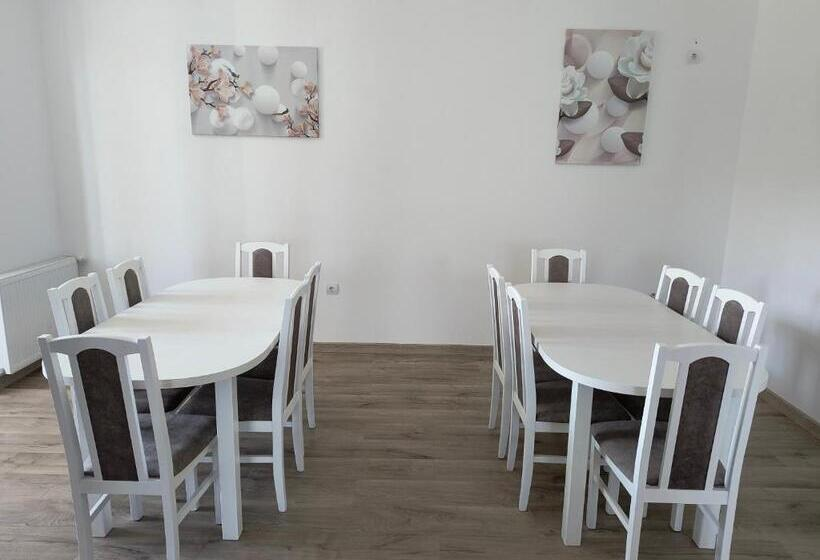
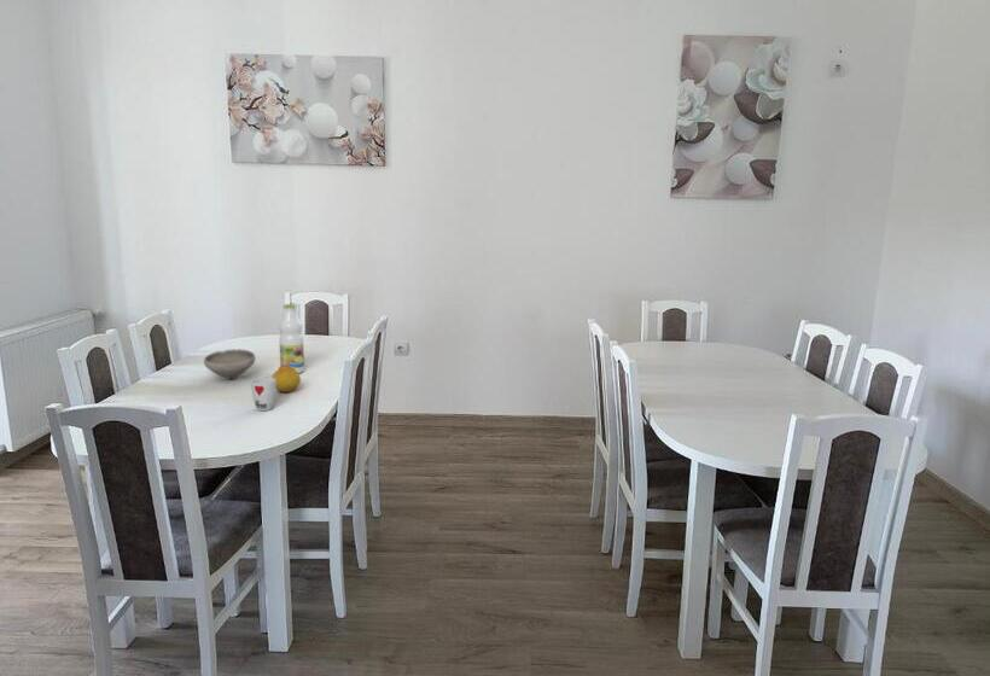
+ bowl [203,348,256,380]
+ fruit [270,366,302,394]
+ bottle [278,303,305,374]
+ cup [250,377,276,412]
